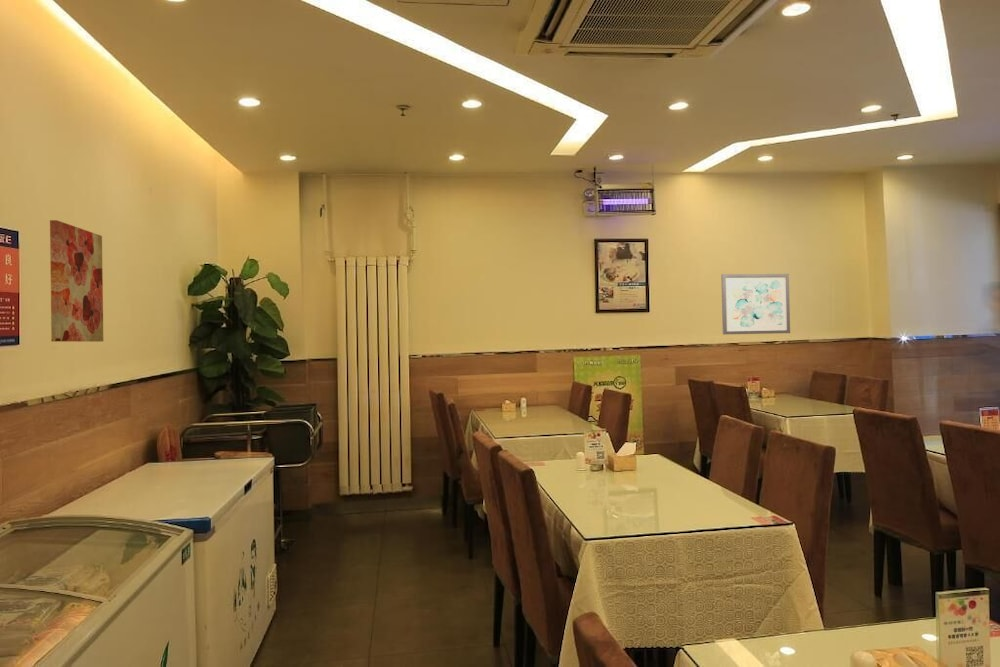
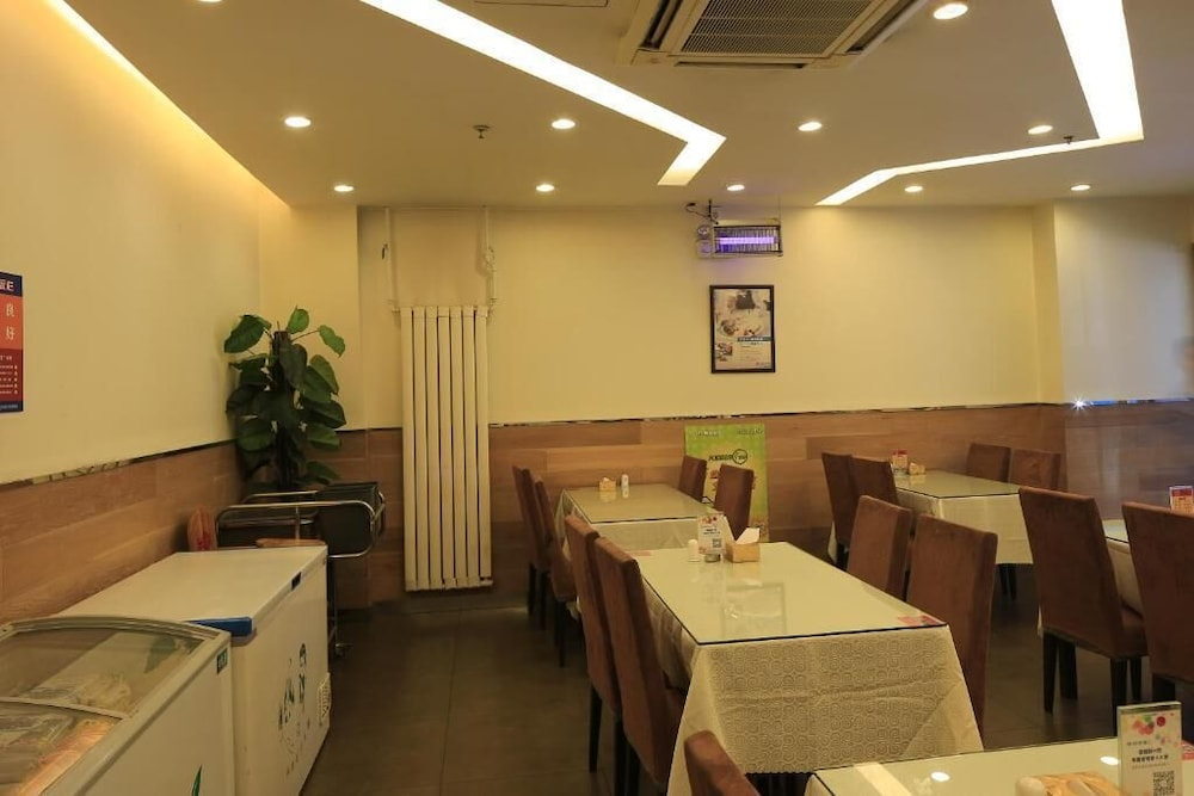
- wall art [49,219,104,343]
- wall art [720,273,791,335]
